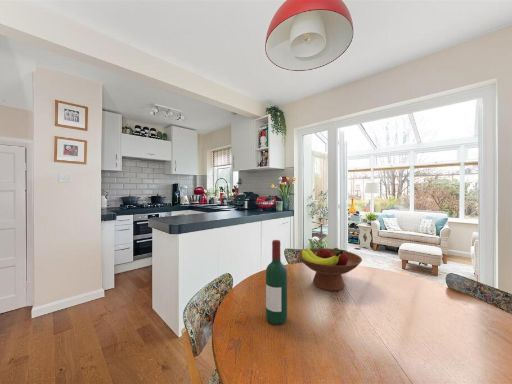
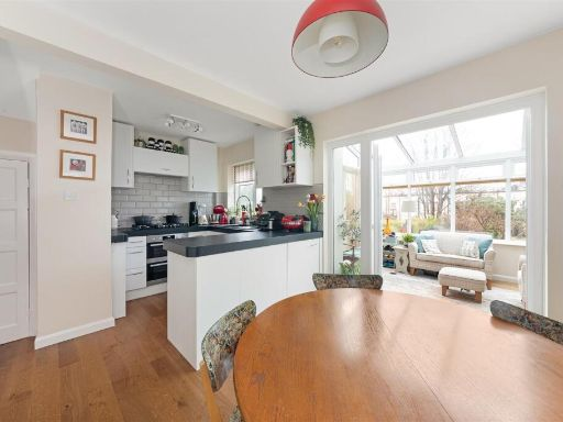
- wine bottle [265,239,288,326]
- fruit bowl [296,245,363,292]
